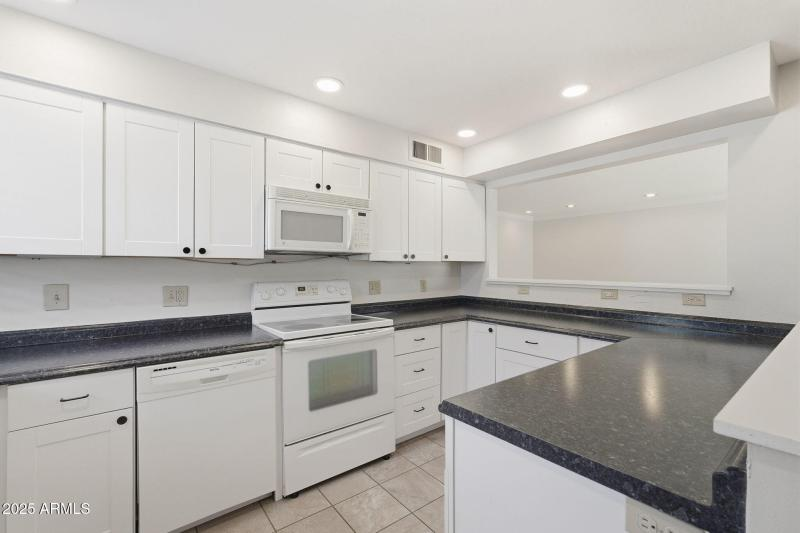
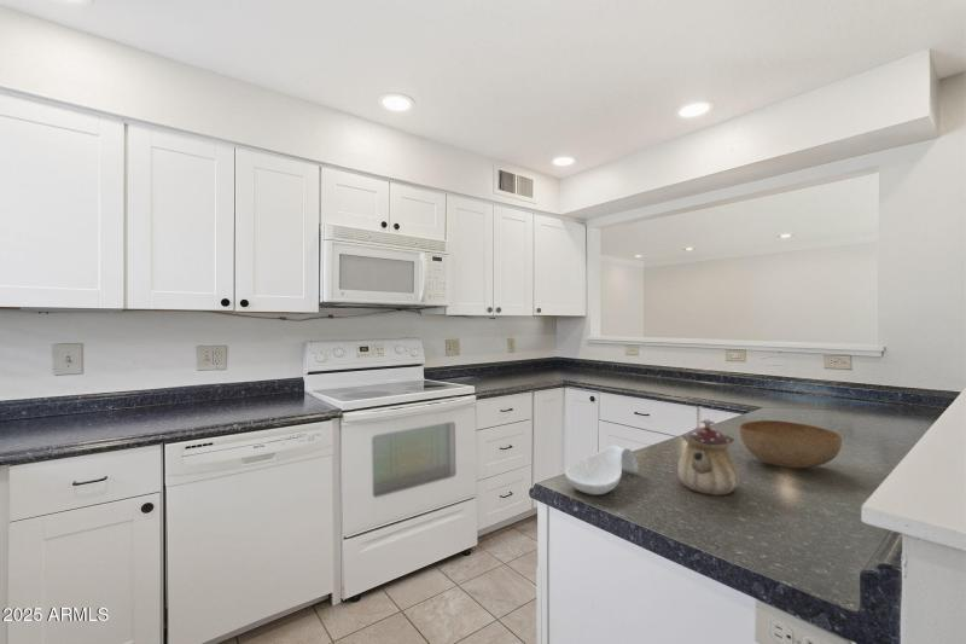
+ teapot [677,418,740,497]
+ bowl [738,419,843,469]
+ spoon rest [564,445,640,497]
